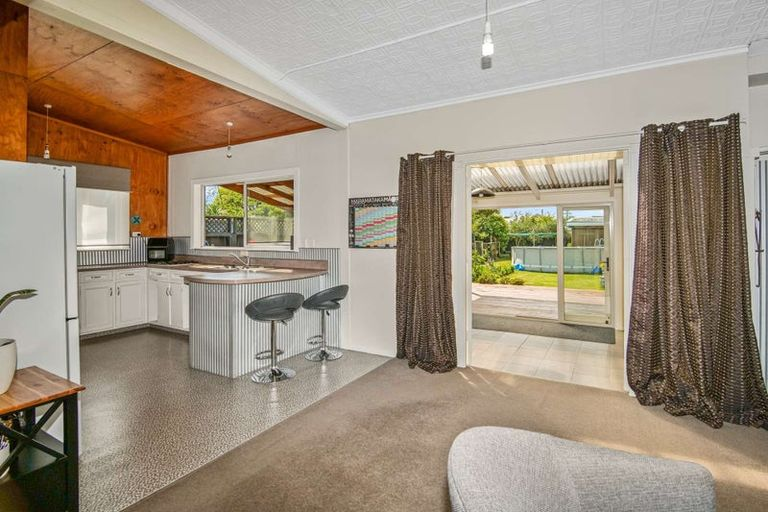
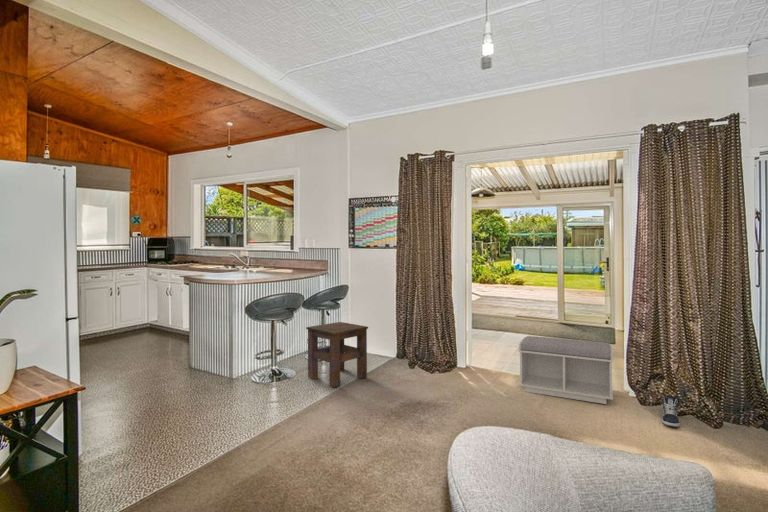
+ sneaker [661,396,681,428]
+ bench [518,335,614,405]
+ side table [305,321,369,388]
